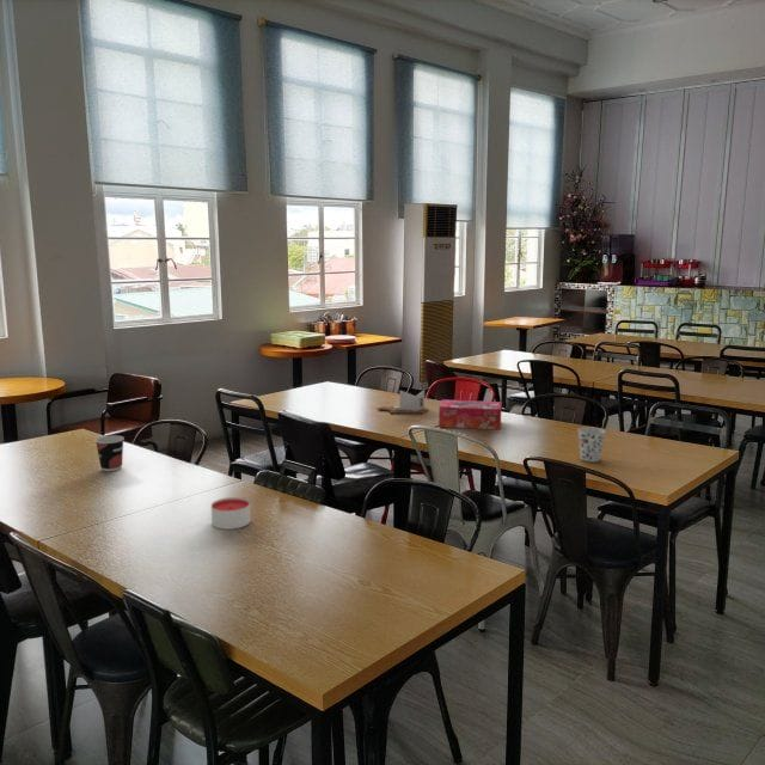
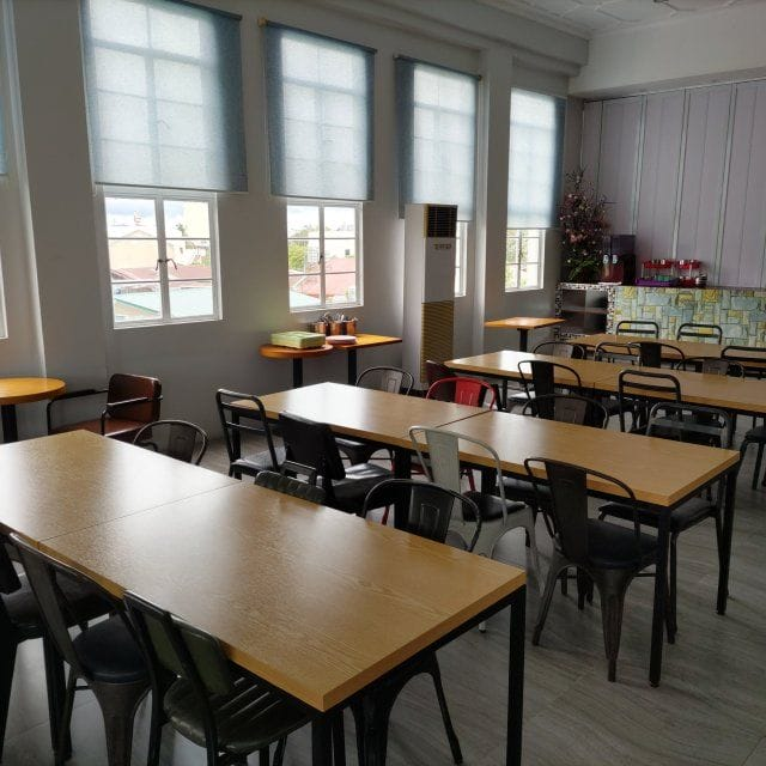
- tissue box [437,398,503,432]
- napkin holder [375,390,429,415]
- cup [576,426,606,463]
- cup [94,434,126,472]
- candle [210,496,251,531]
